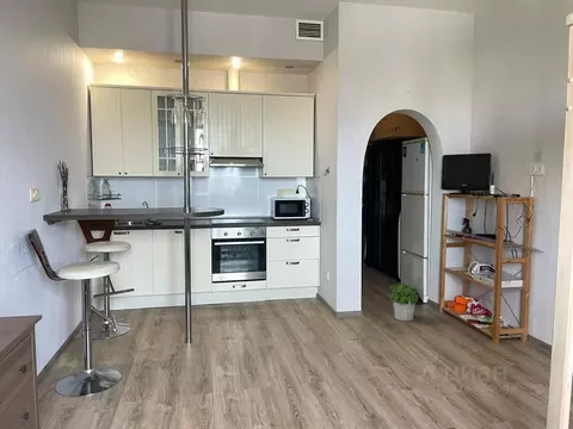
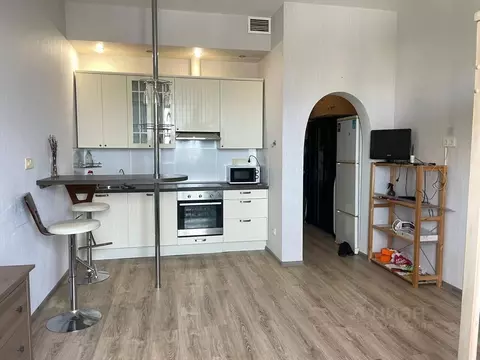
- potted plant [387,281,420,322]
